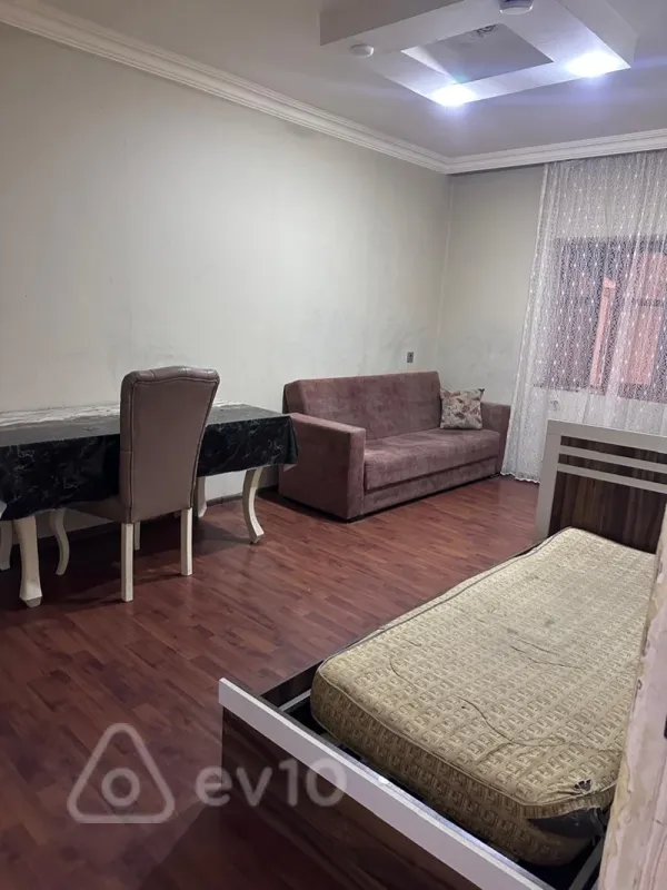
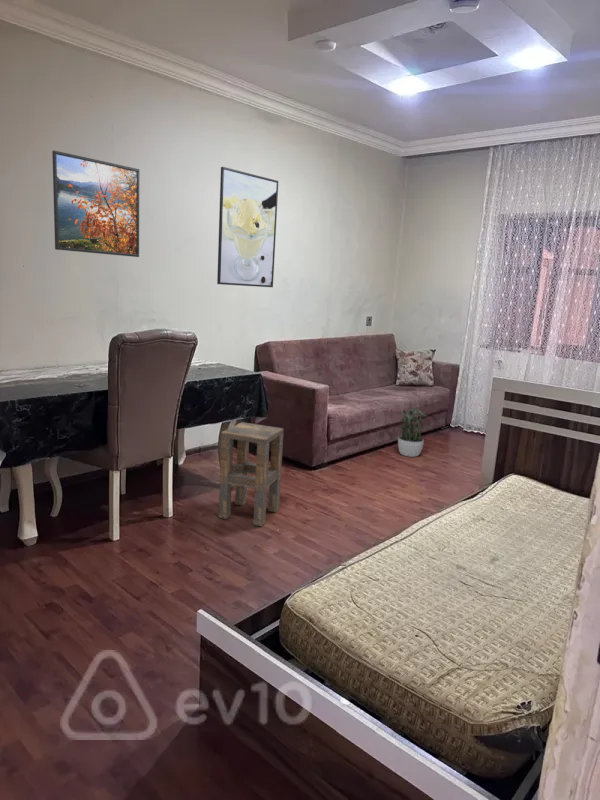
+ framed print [216,166,279,288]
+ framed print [51,150,140,258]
+ potted plant [397,407,429,458]
+ side table [218,421,285,528]
